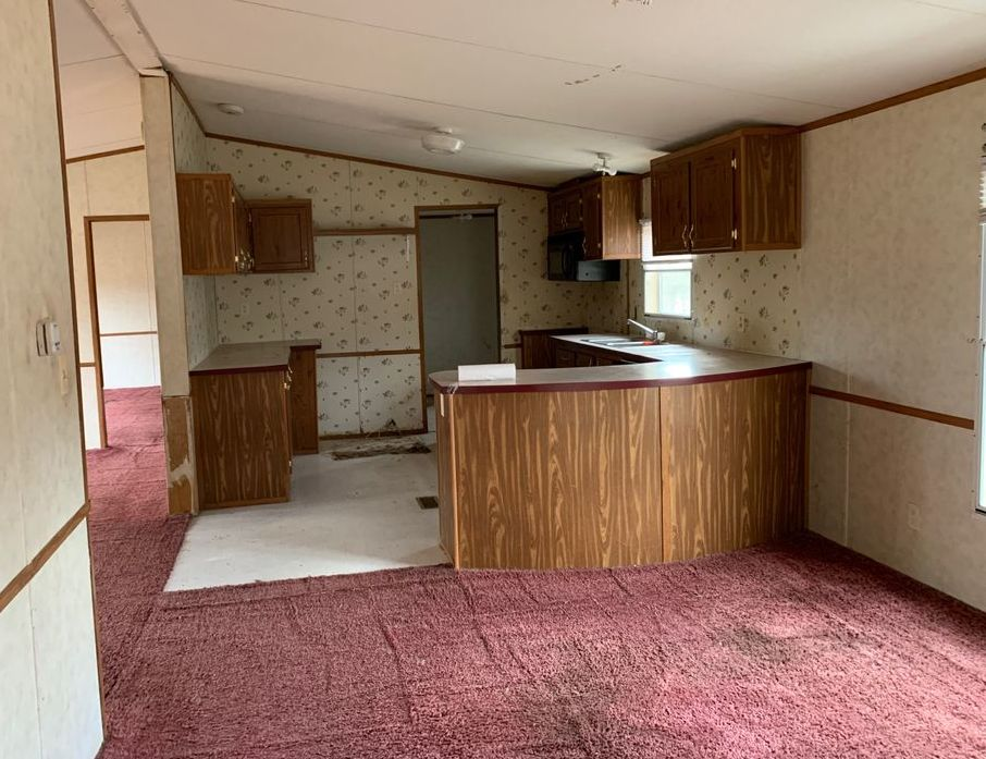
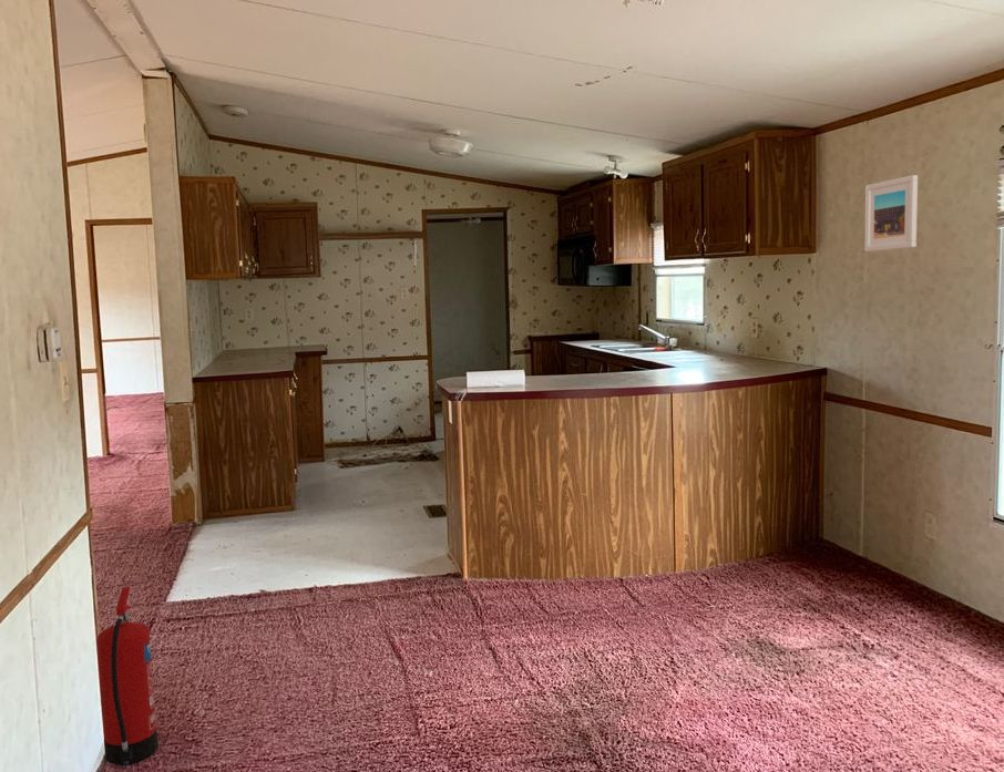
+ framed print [864,174,919,253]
+ fire extinguisher [96,586,158,765]
